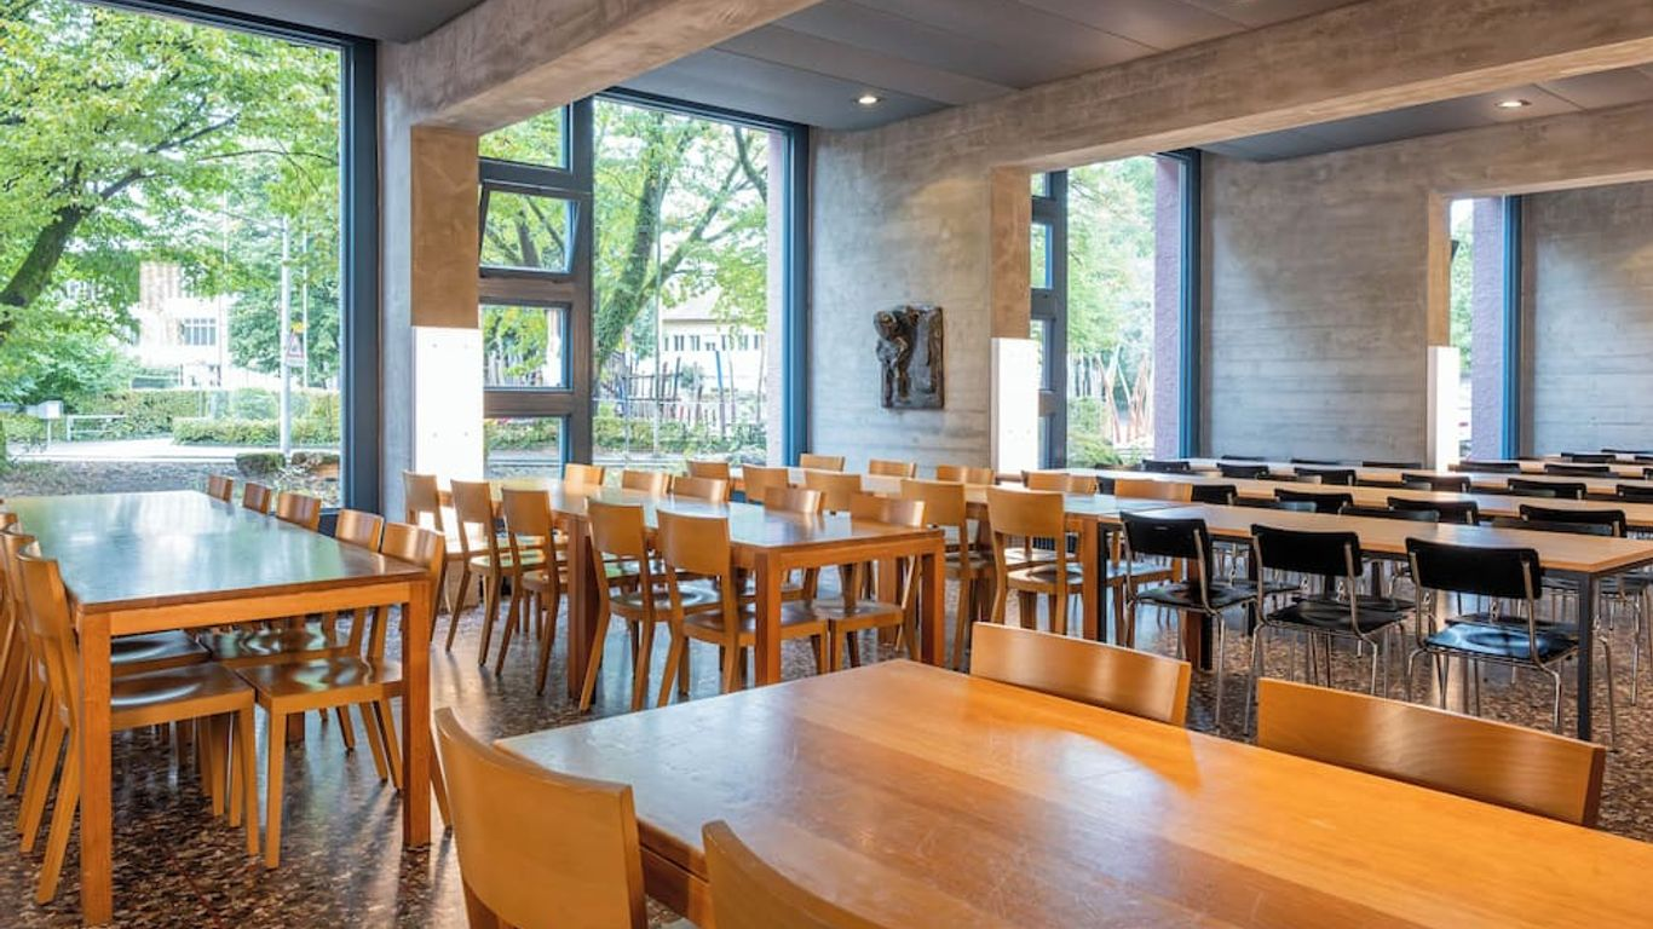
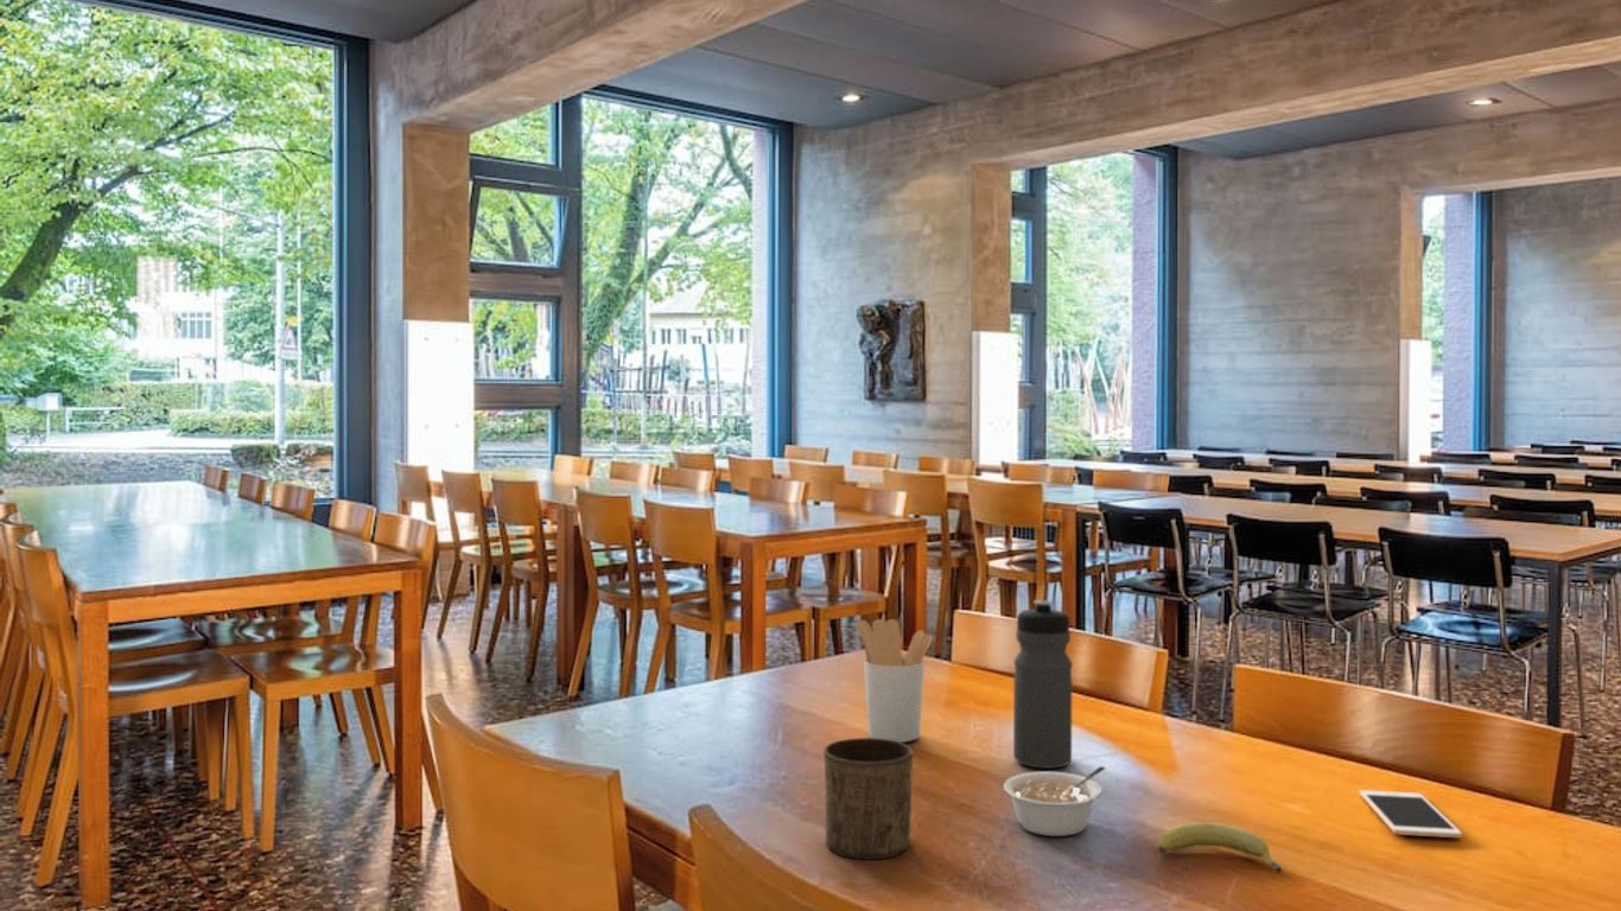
+ fruit [1157,821,1283,874]
+ water bottle [1012,599,1074,770]
+ legume [1003,765,1107,837]
+ utensil holder [854,618,934,744]
+ cup [822,737,914,860]
+ cell phone [1359,789,1463,839]
